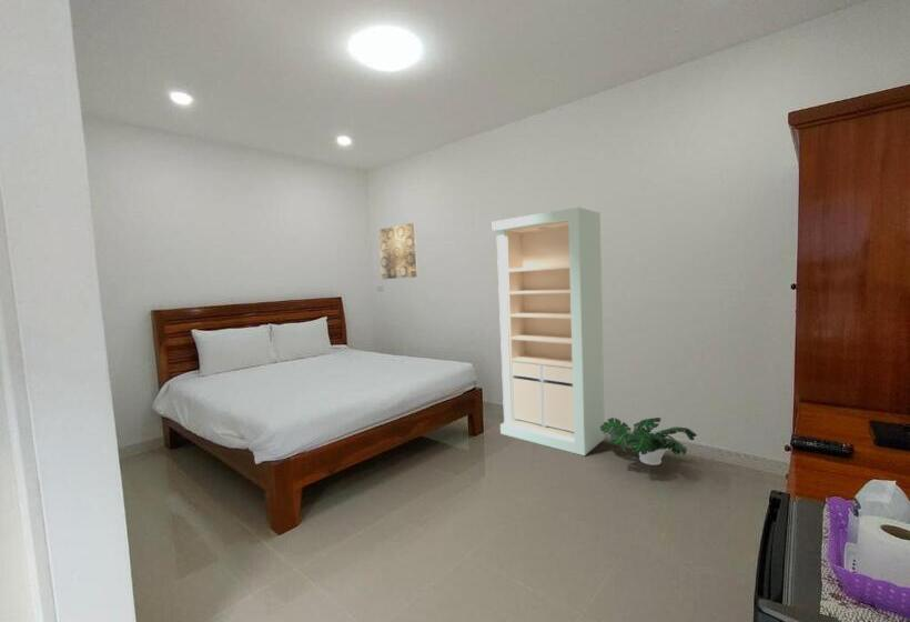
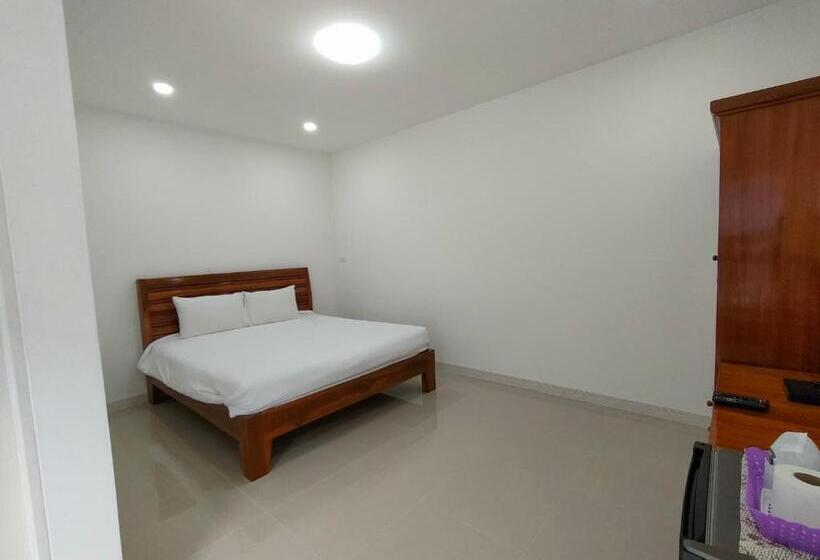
- wall art [378,222,418,280]
- potted plant [600,417,698,466]
- storage cabinet [492,207,606,457]
